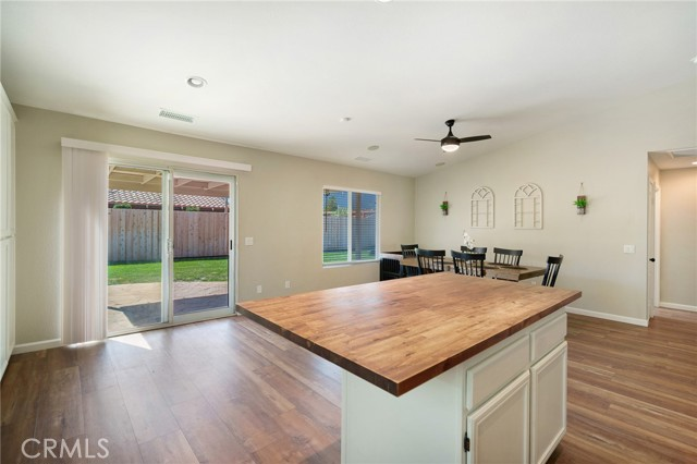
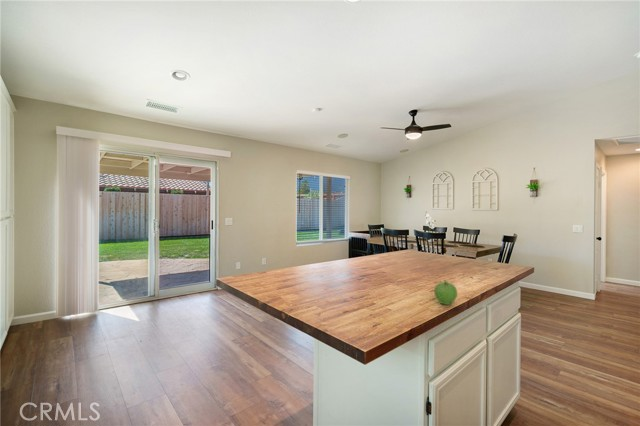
+ fruit [433,280,458,306]
